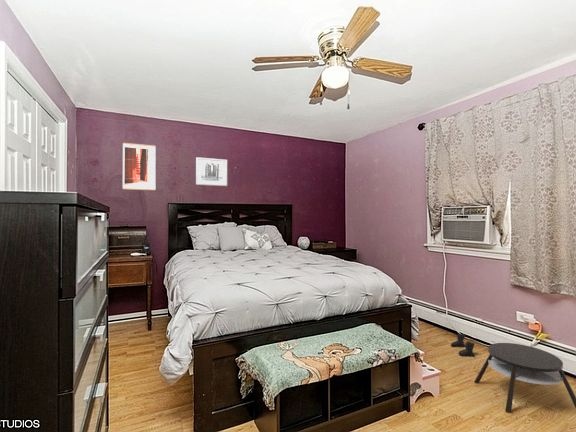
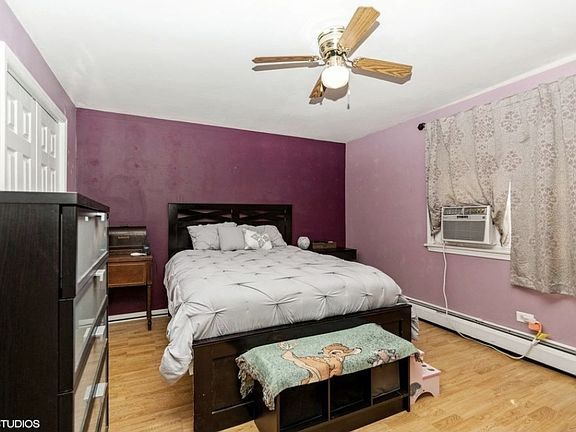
- wall art [122,142,157,191]
- boots [450,333,476,357]
- wall art [195,156,228,187]
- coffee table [473,342,576,413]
